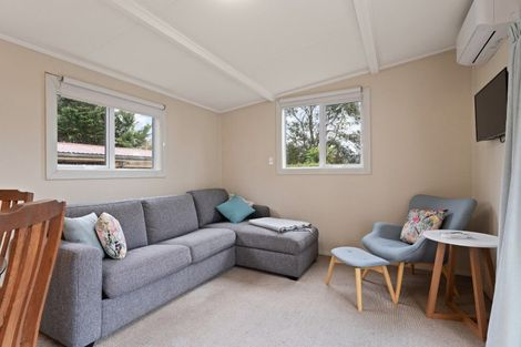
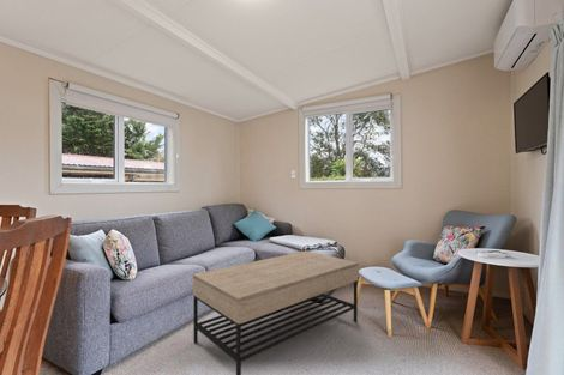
+ coffee table [192,249,360,375]
